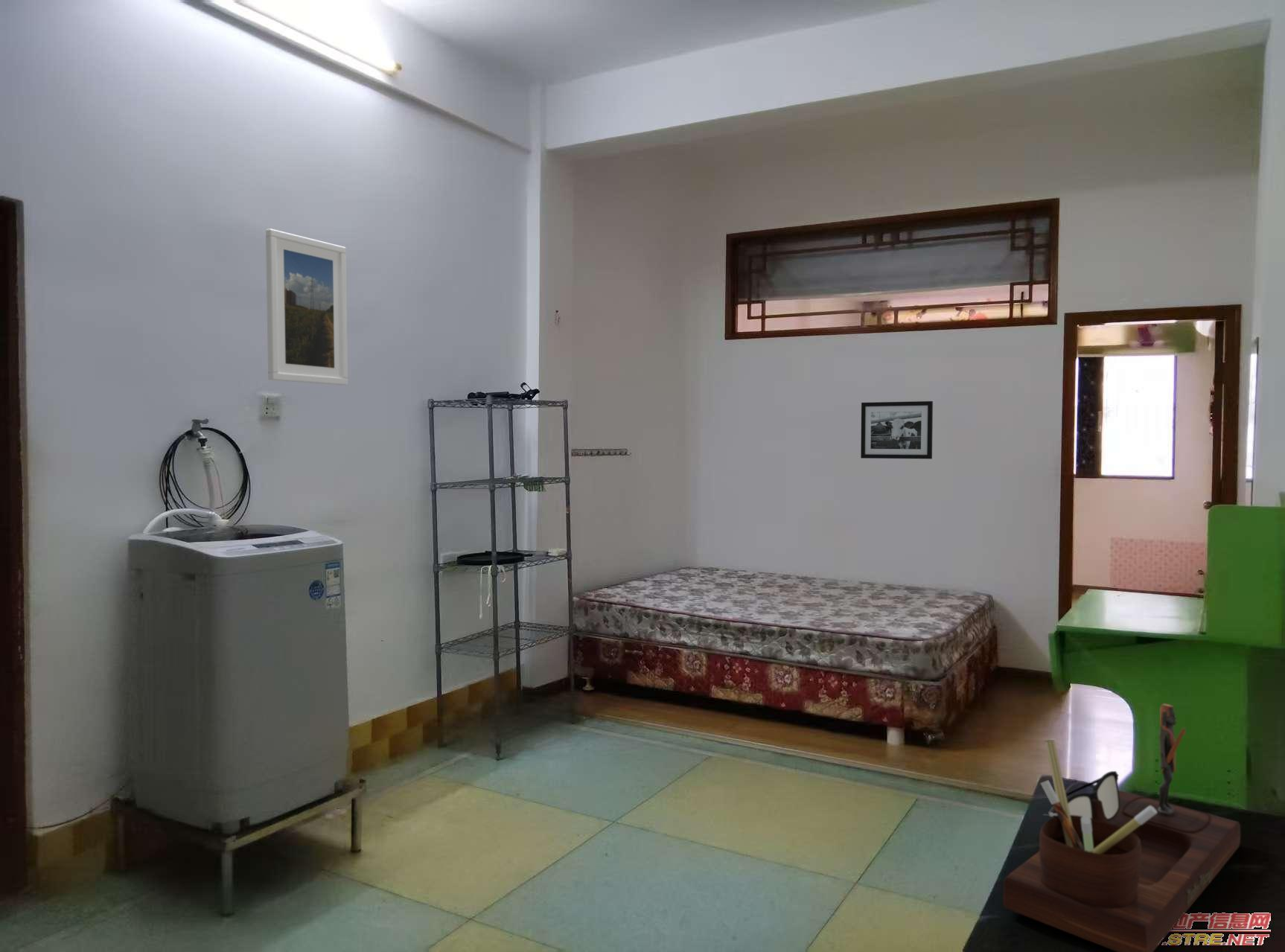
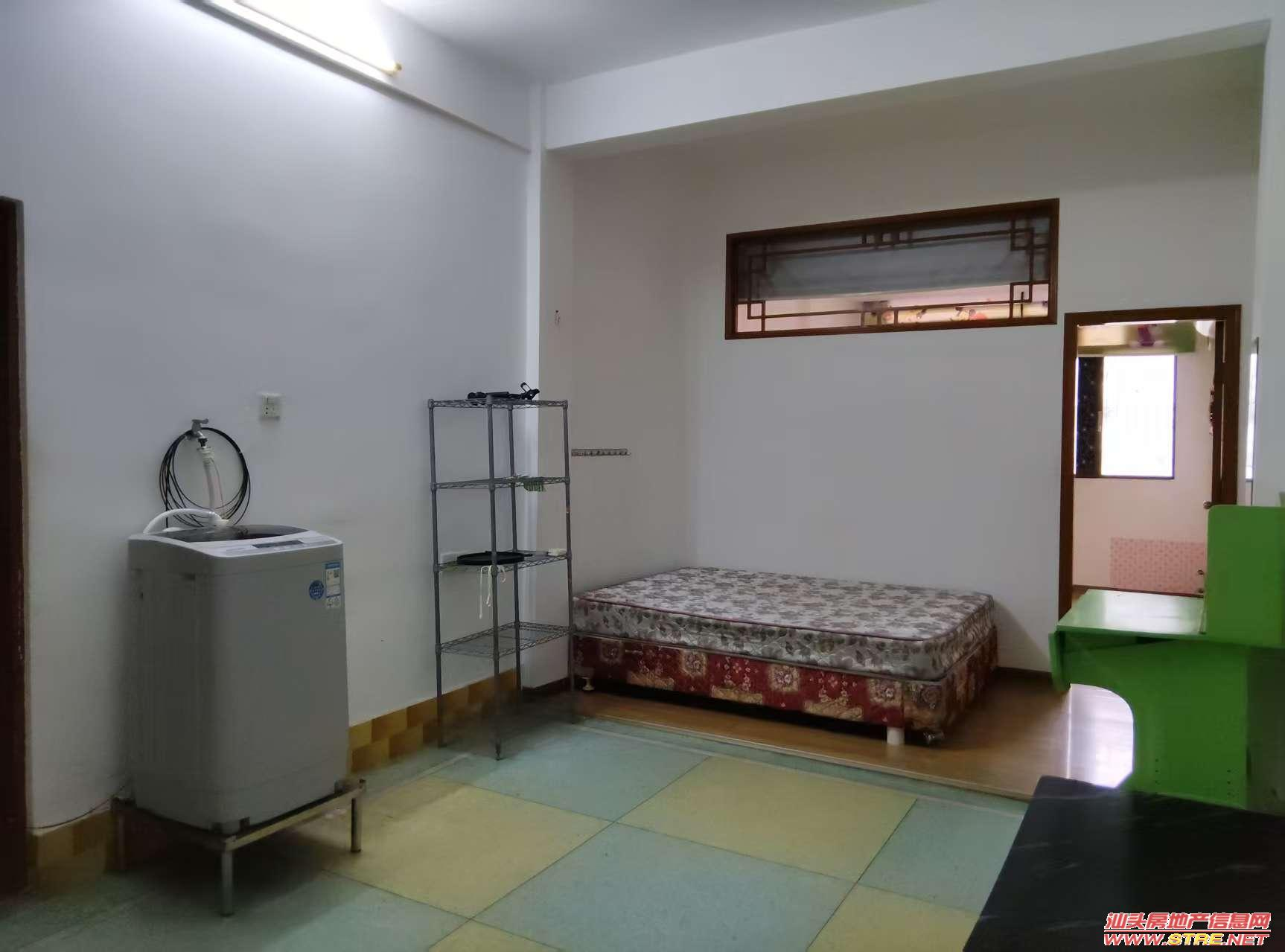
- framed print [265,228,348,386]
- desk organizer [1003,703,1241,952]
- picture frame [860,400,934,460]
